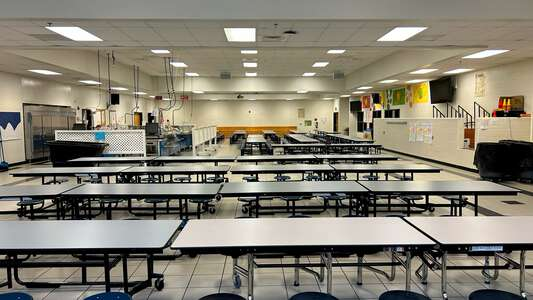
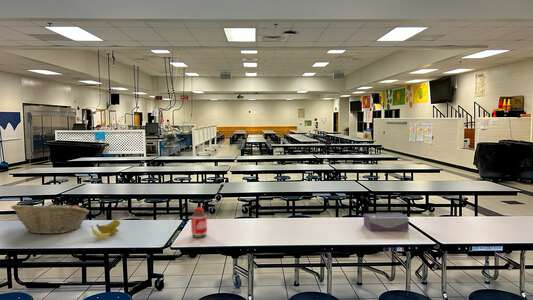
+ tissue box [363,212,410,232]
+ bottle [190,206,208,239]
+ fruit basket [10,202,91,235]
+ banana [90,218,121,240]
